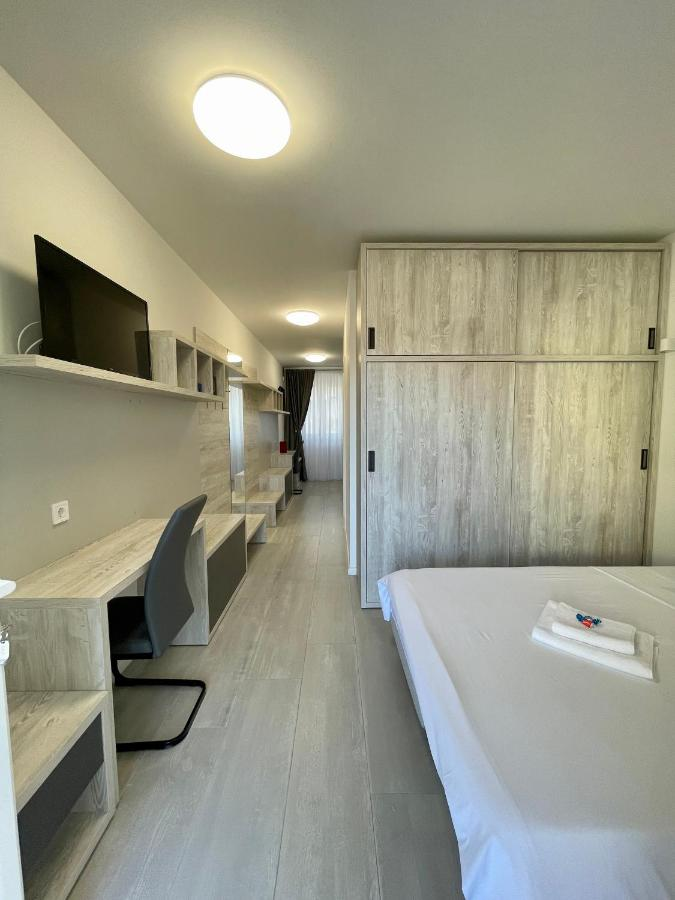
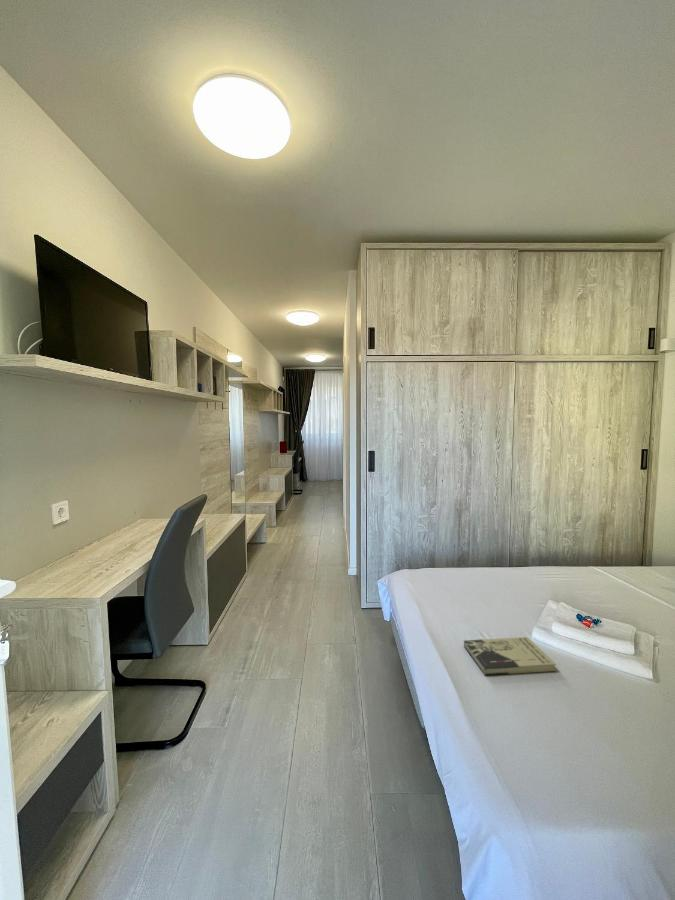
+ book [463,636,557,676]
